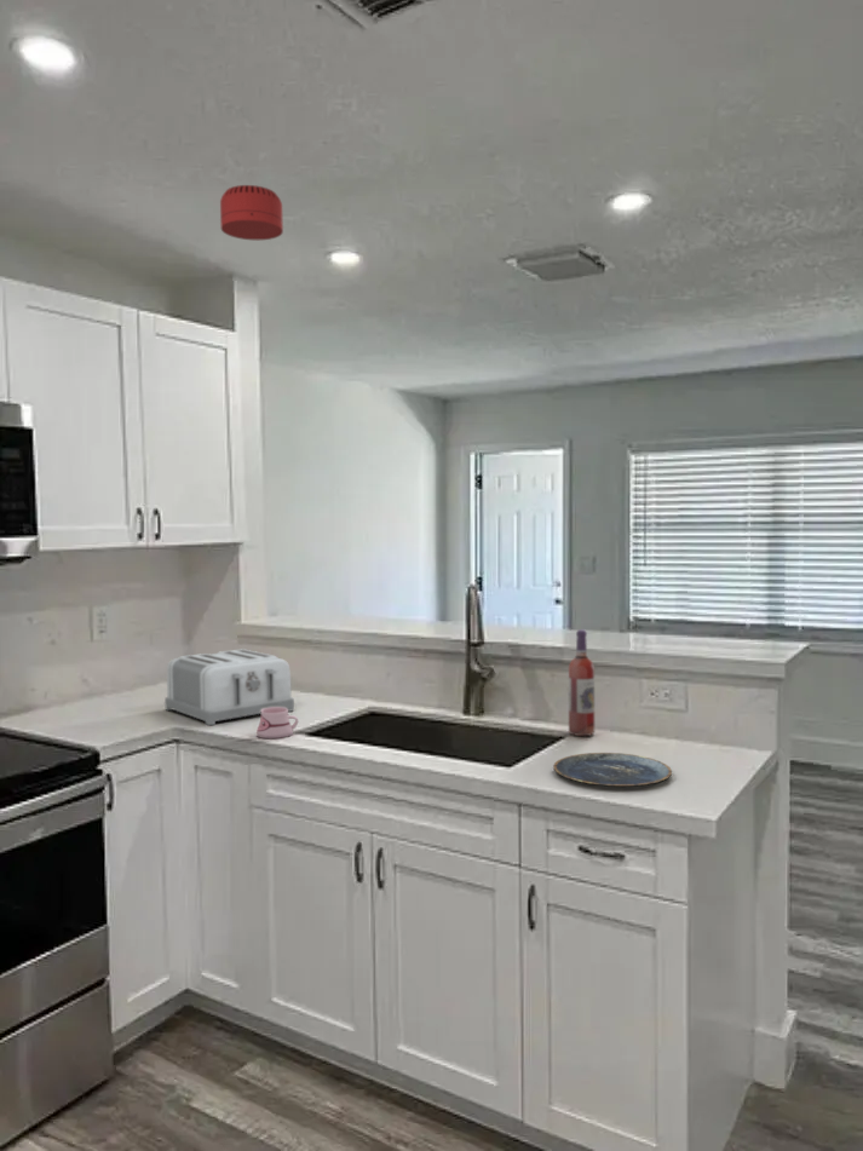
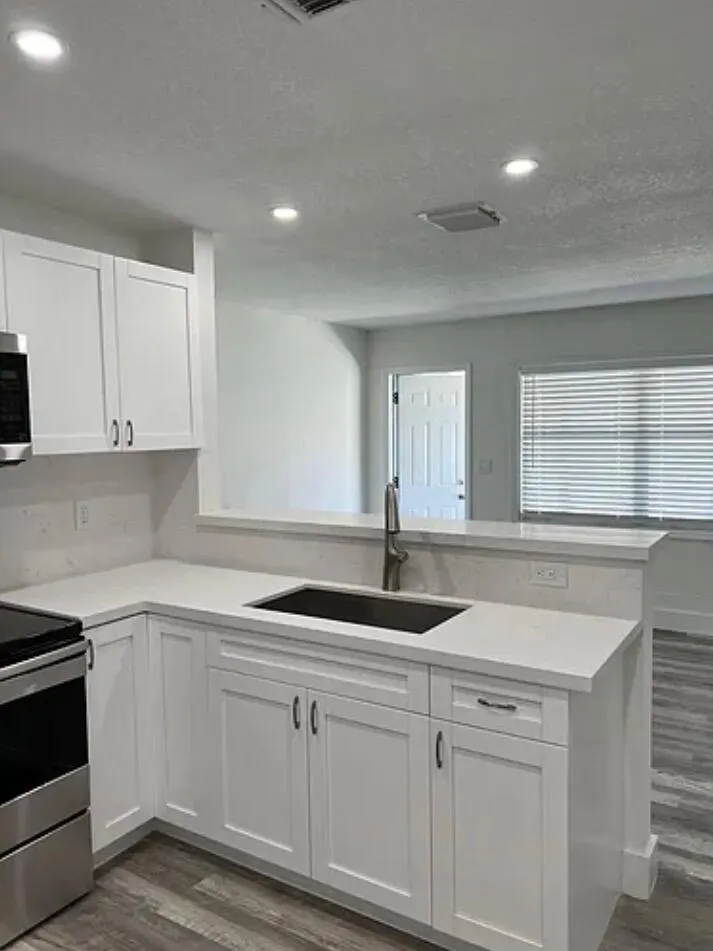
- smoke detector [219,184,284,241]
- mug [255,707,299,739]
- plate [552,752,673,788]
- wine bottle [568,628,596,737]
- toaster [163,648,295,726]
